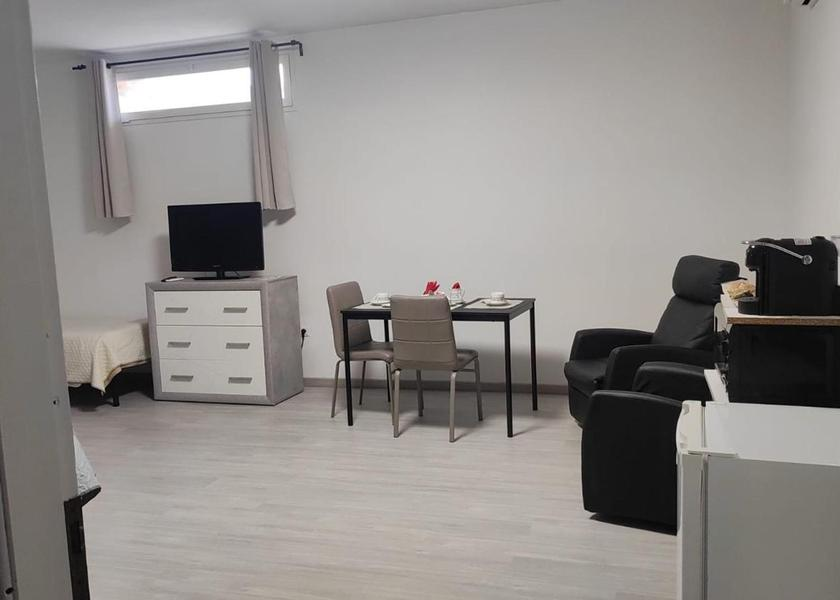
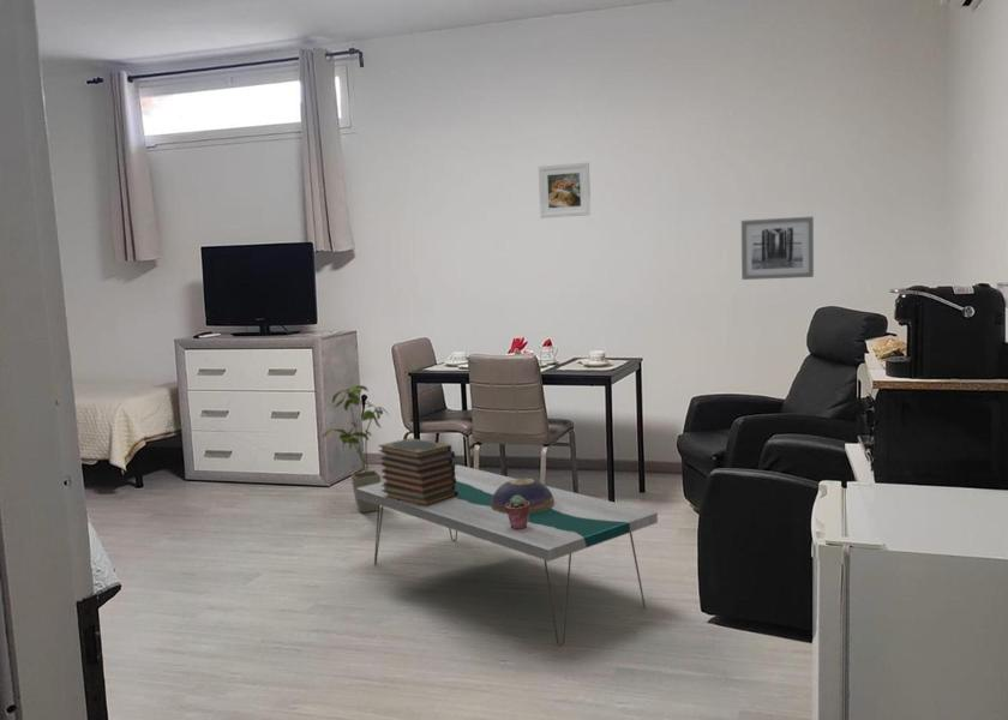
+ wall art [740,216,815,281]
+ house plant [322,384,391,514]
+ book stack [377,437,458,506]
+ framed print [536,161,592,220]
+ potted succulent [505,496,530,530]
+ coffee table [356,463,659,647]
+ decorative bowl [491,478,554,514]
